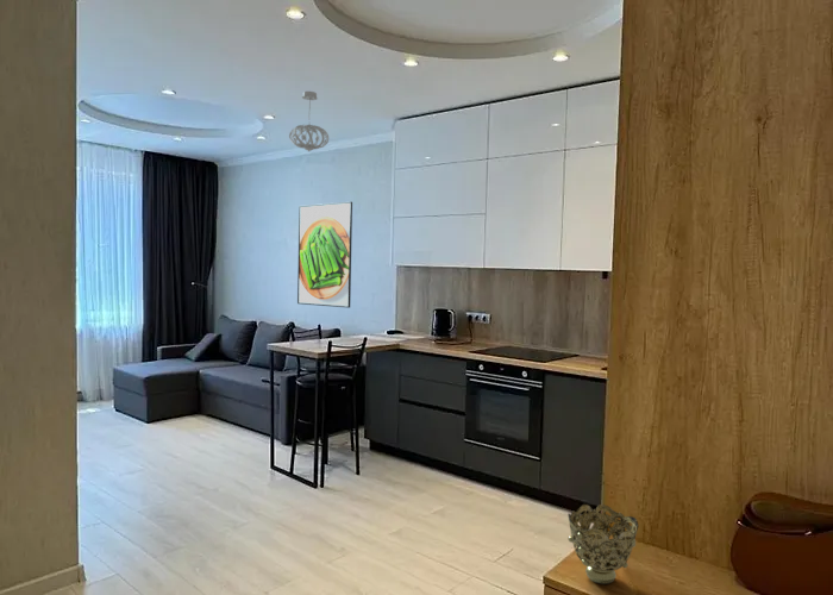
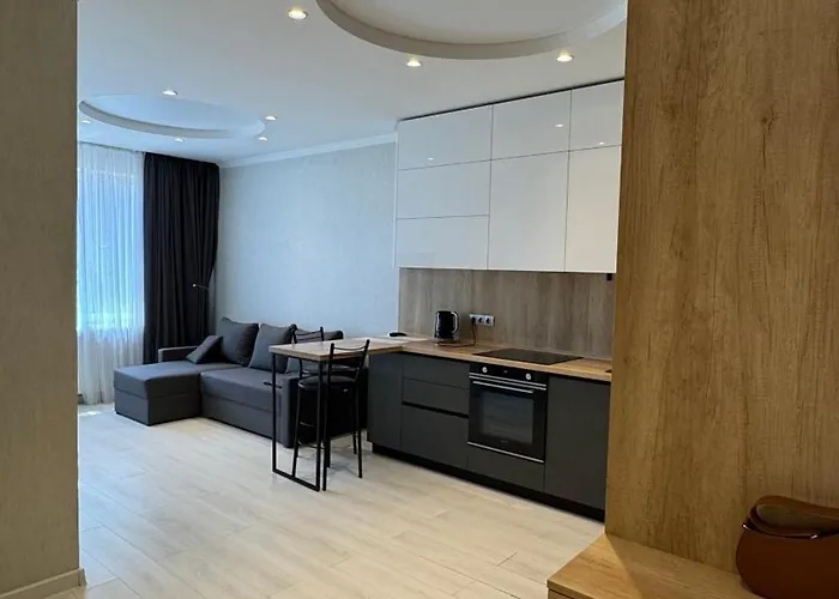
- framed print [296,201,353,309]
- decorative bowl [566,503,639,584]
- pendant light [288,90,330,152]
